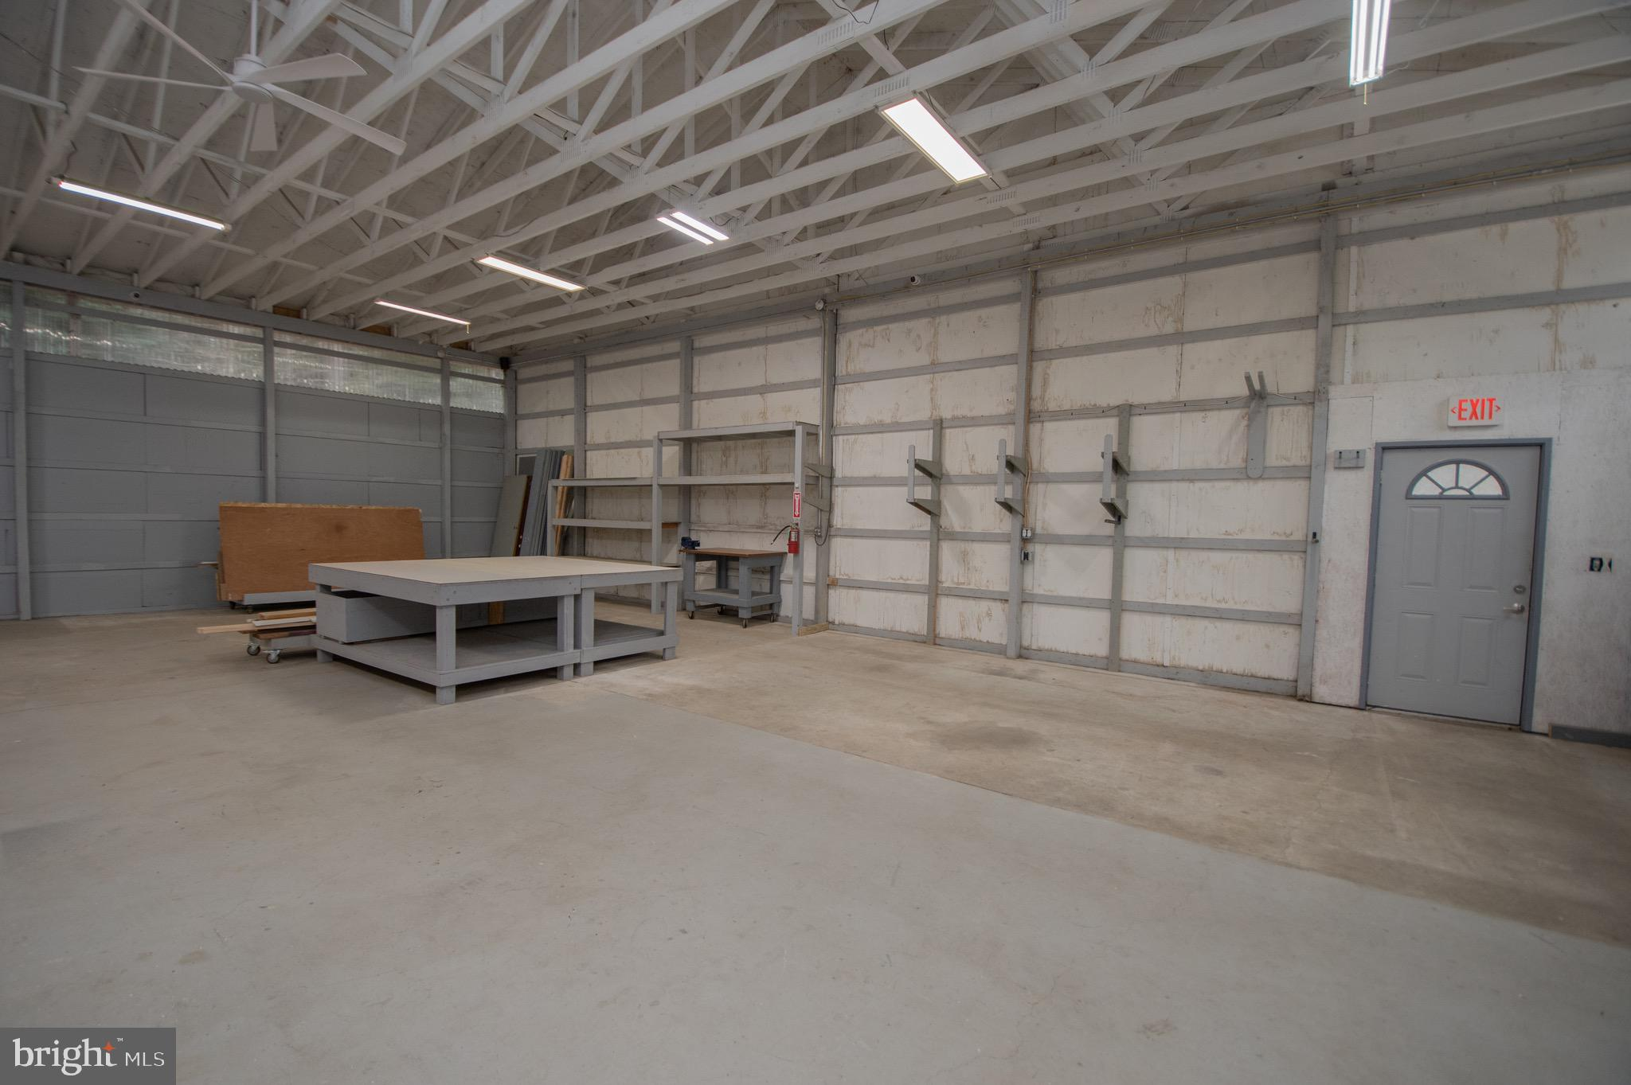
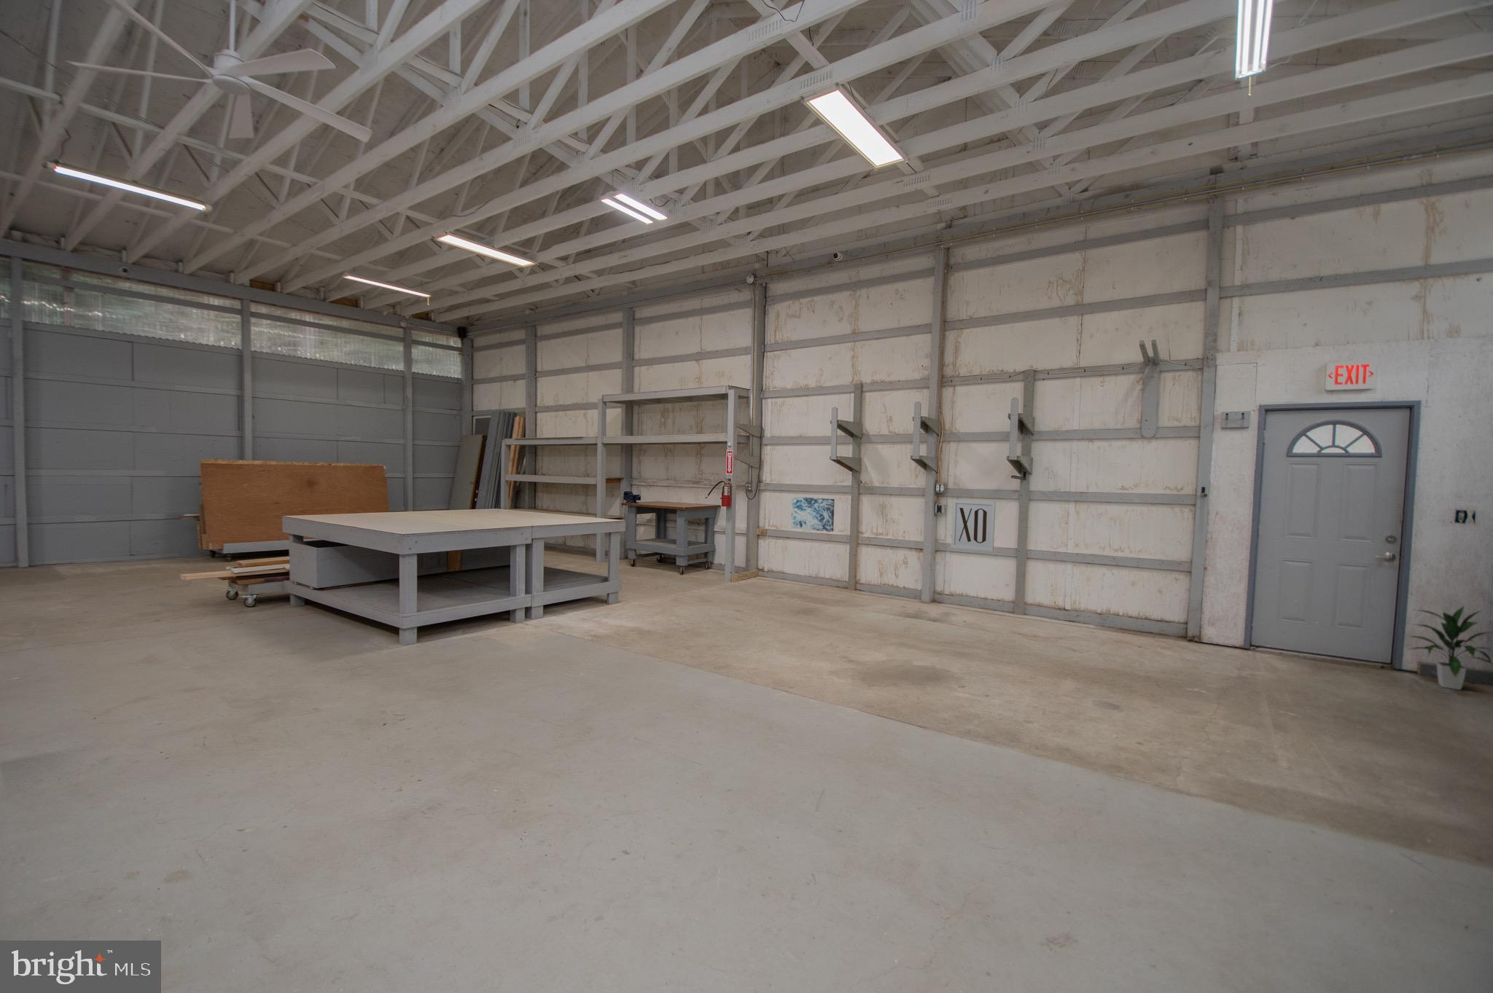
+ wall art [951,499,996,553]
+ indoor plant [1404,605,1493,690]
+ wall art [790,496,836,533]
